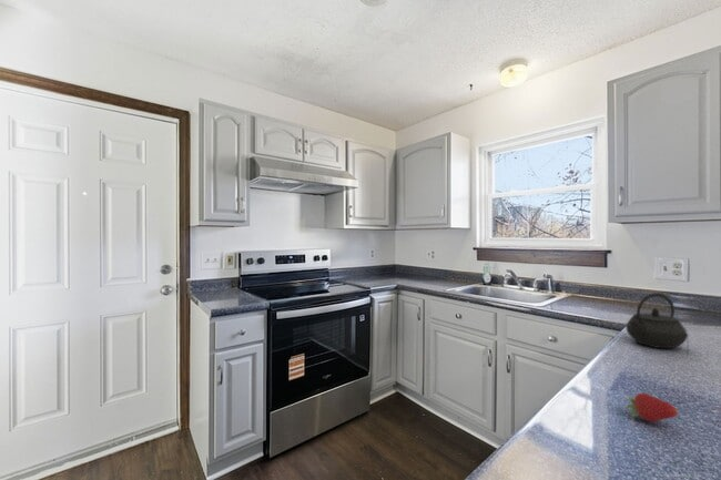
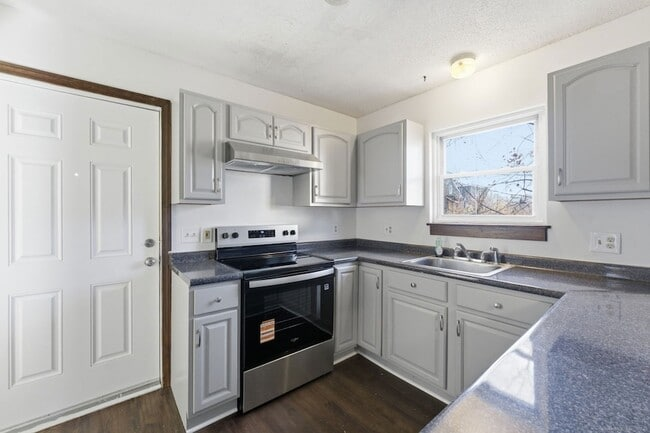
- kettle [624,292,689,349]
- fruit [624,392,679,423]
